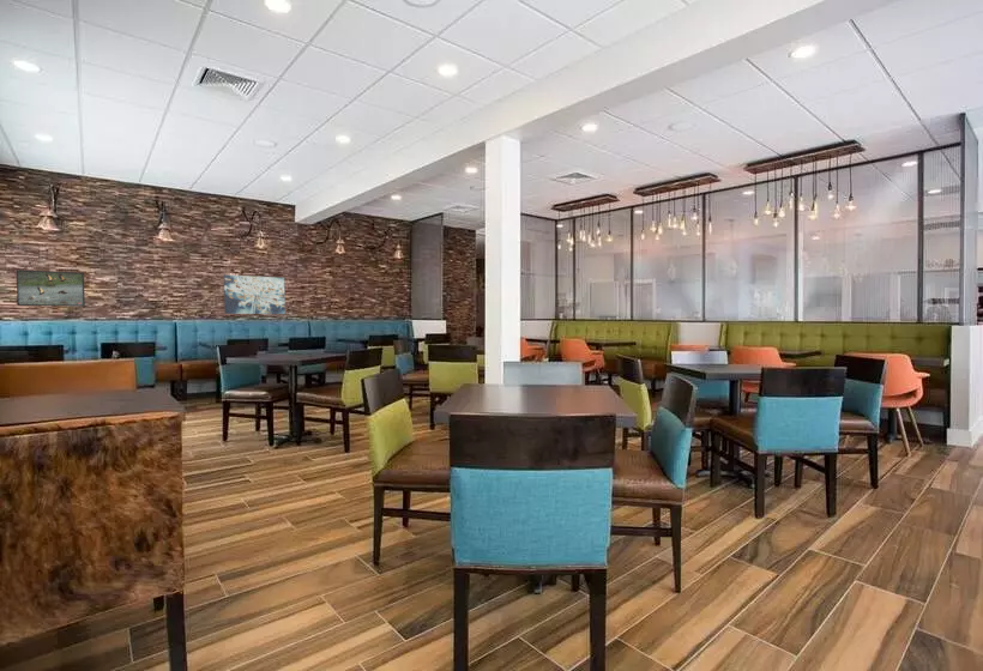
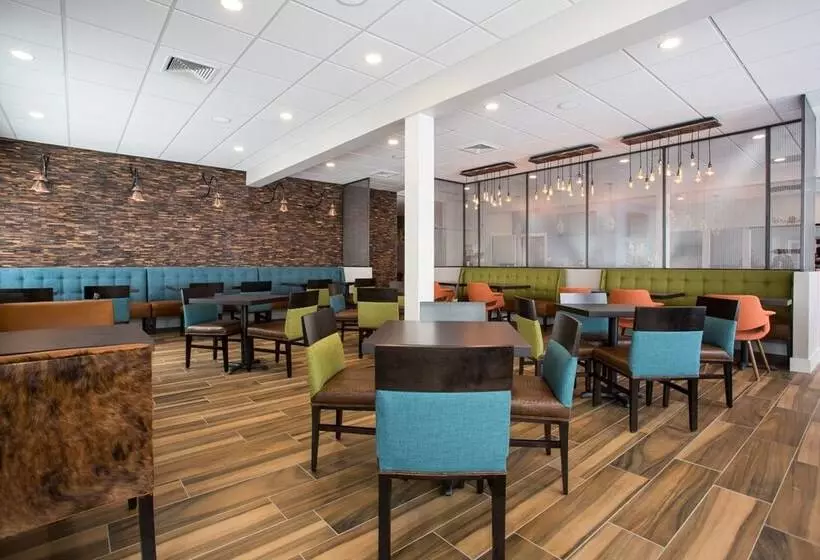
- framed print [16,268,86,308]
- wall art [223,273,287,315]
